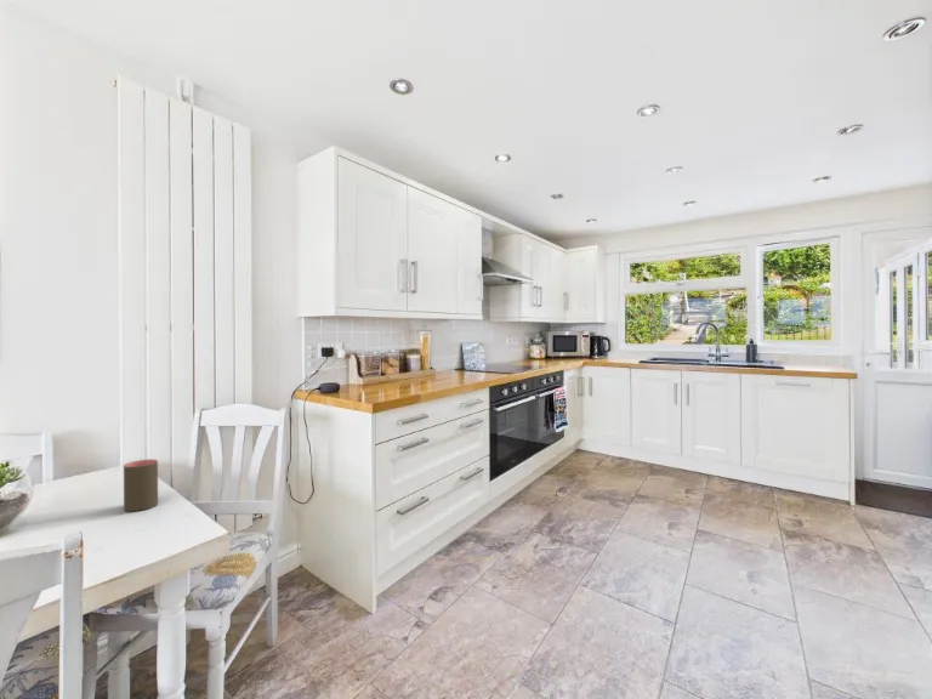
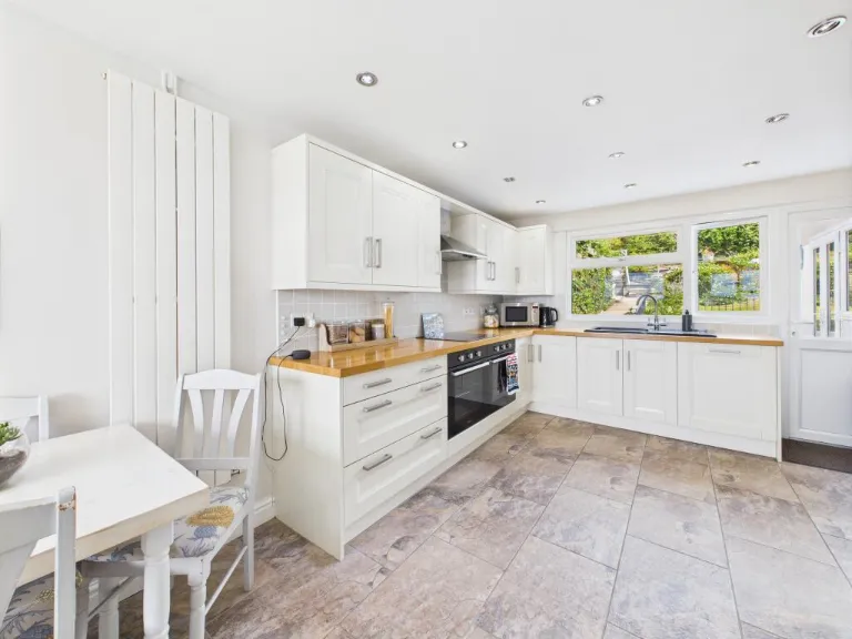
- cup [123,458,159,512]
